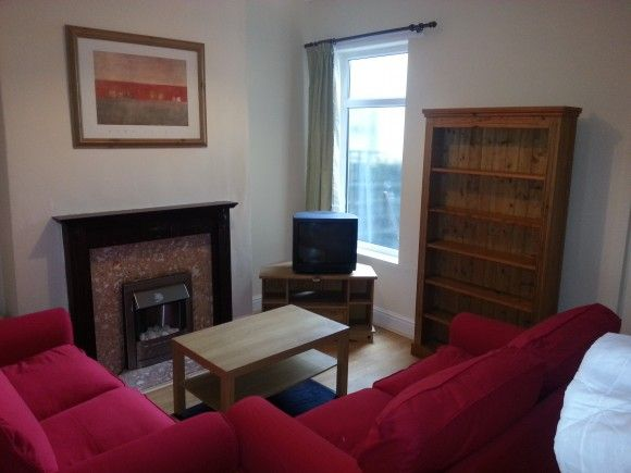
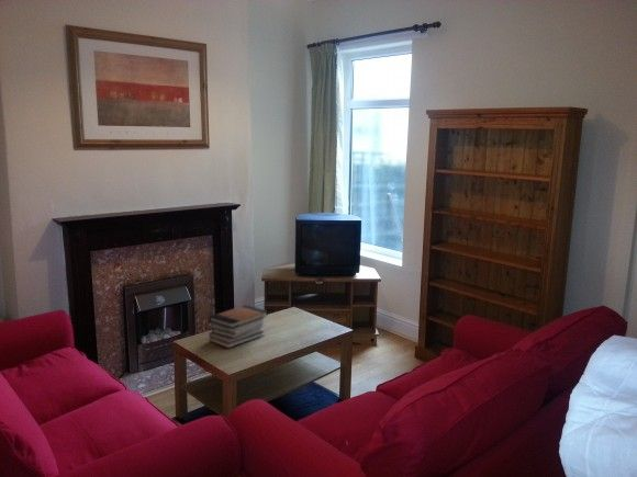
+ book stack [208,304,269,350]
